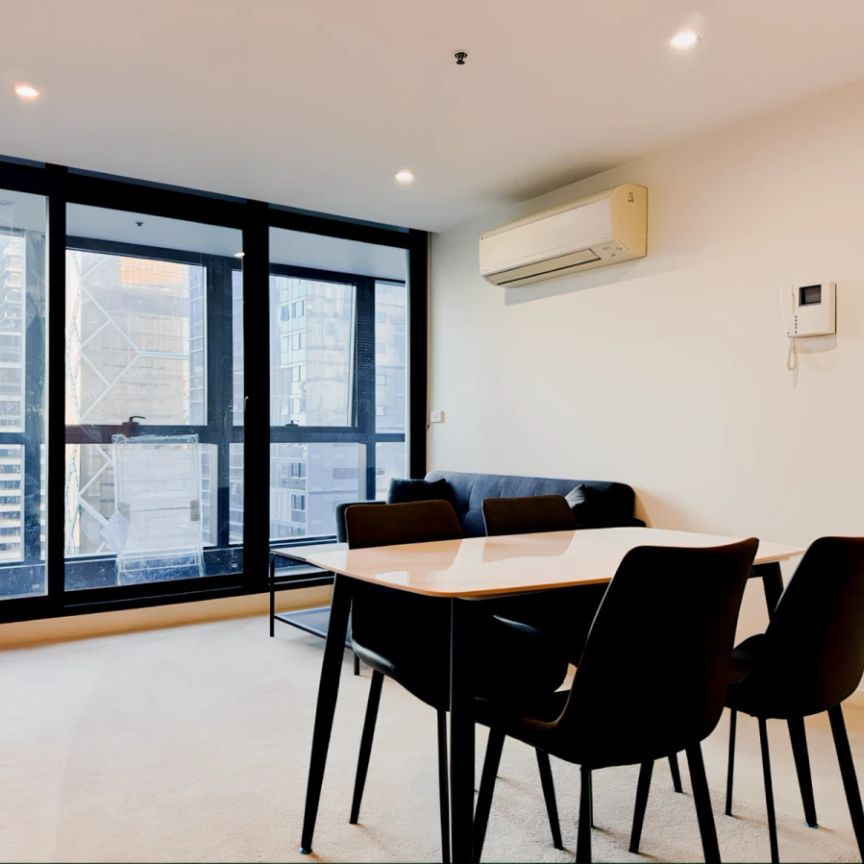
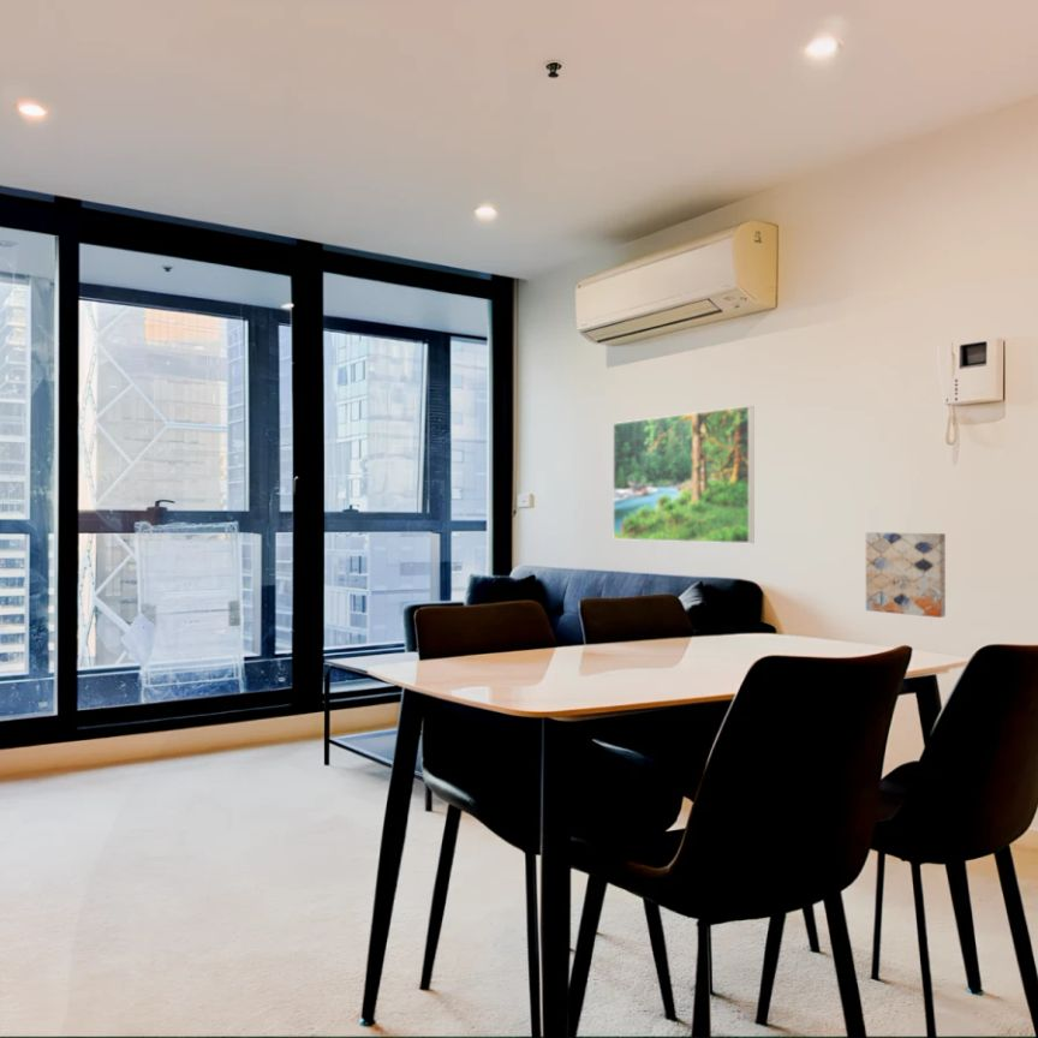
+ wall art [865,531,947,619]
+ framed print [612,405,754,544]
